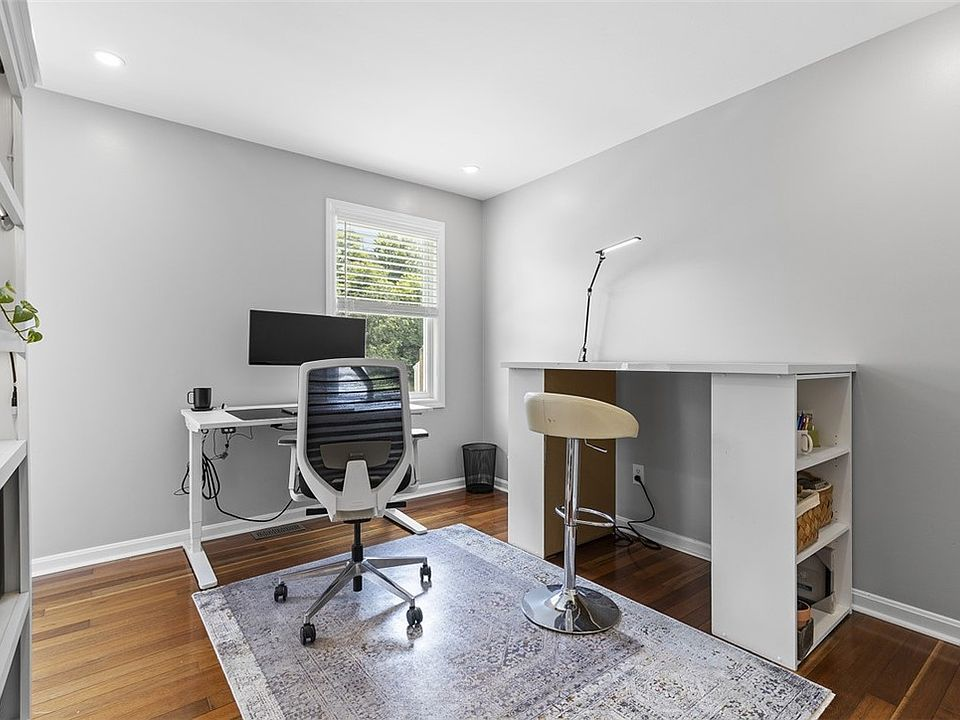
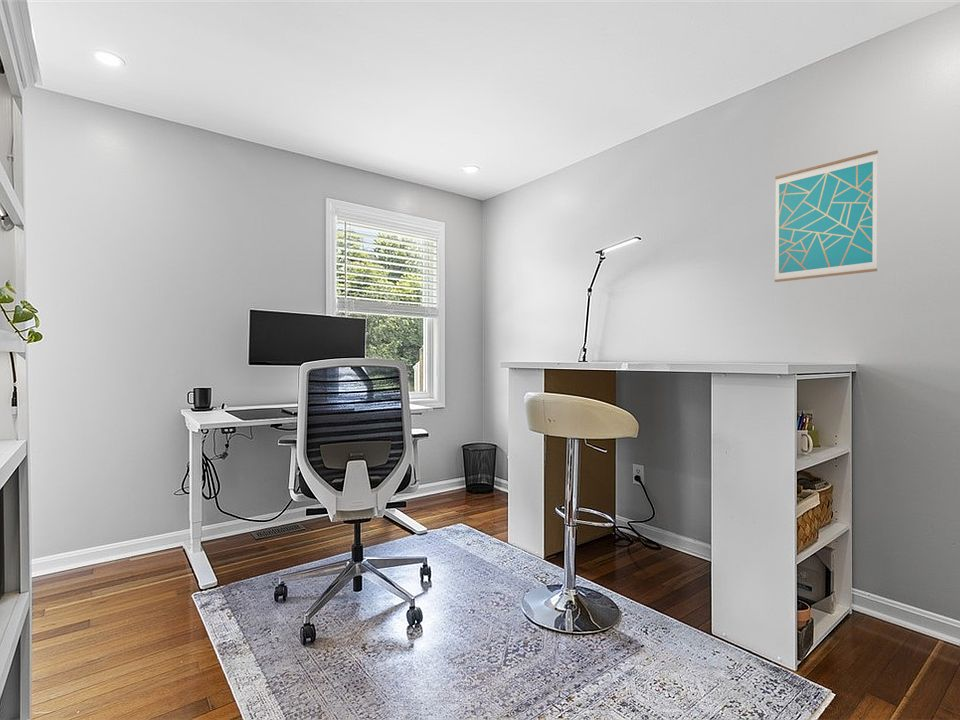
+ wall art [774,149,879,283]
